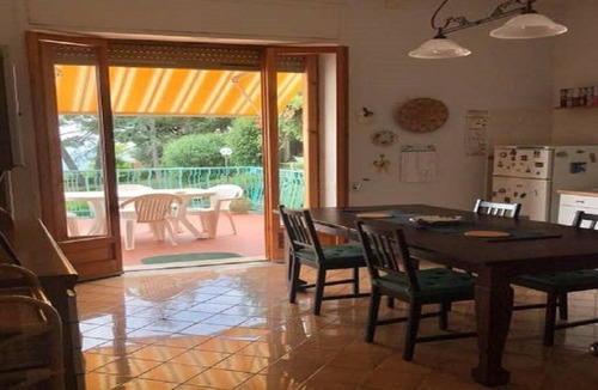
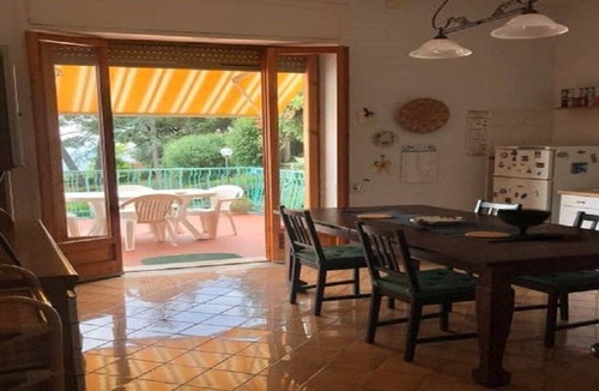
+ bowl [495,207,553,241]
